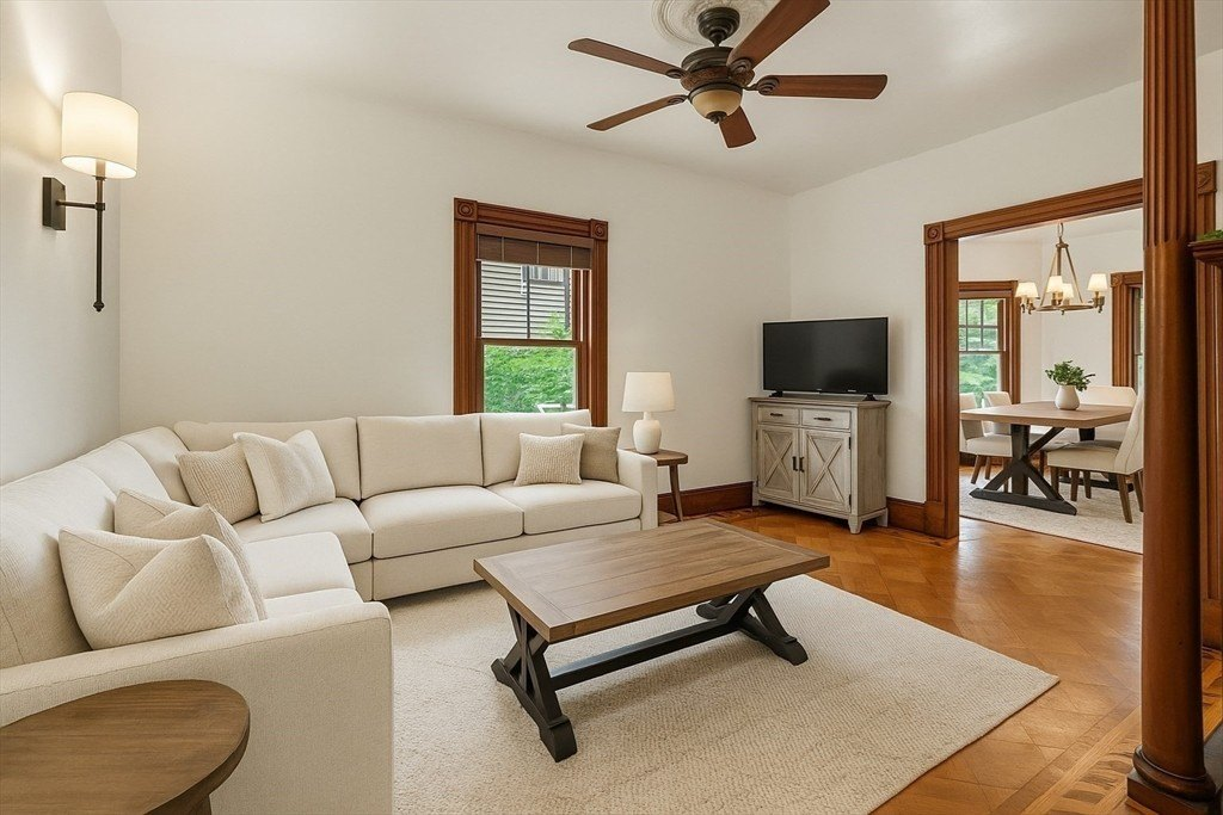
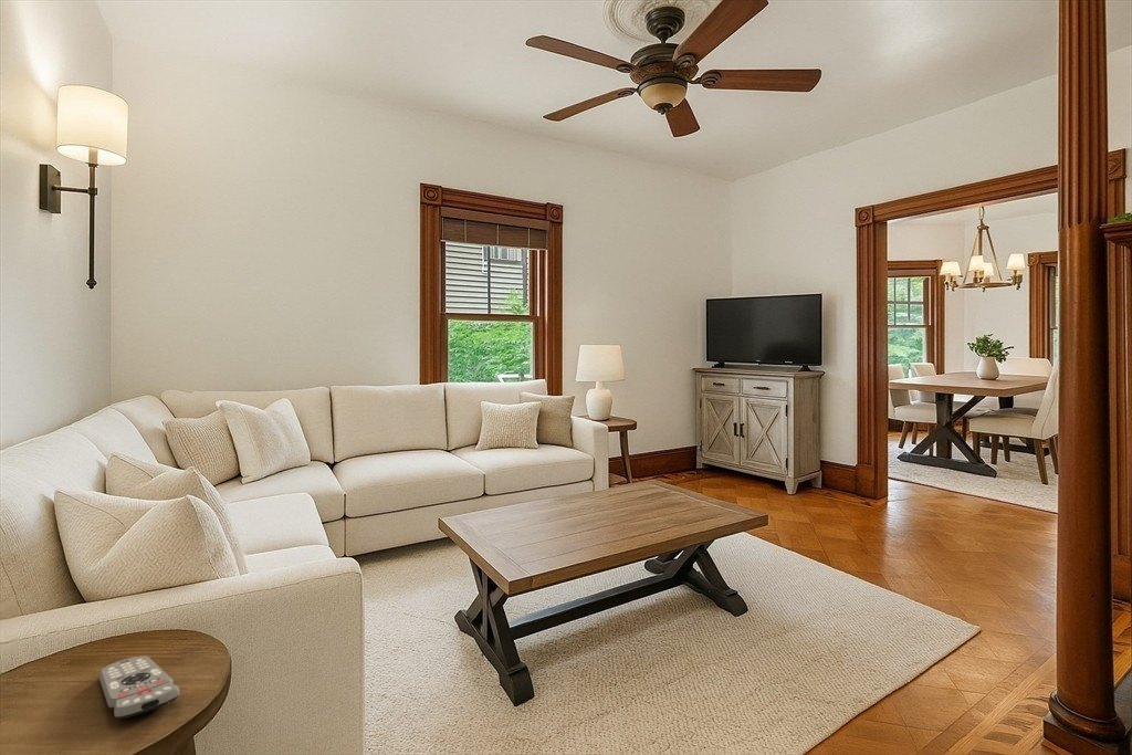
+ remote control [98,656,180,720]
